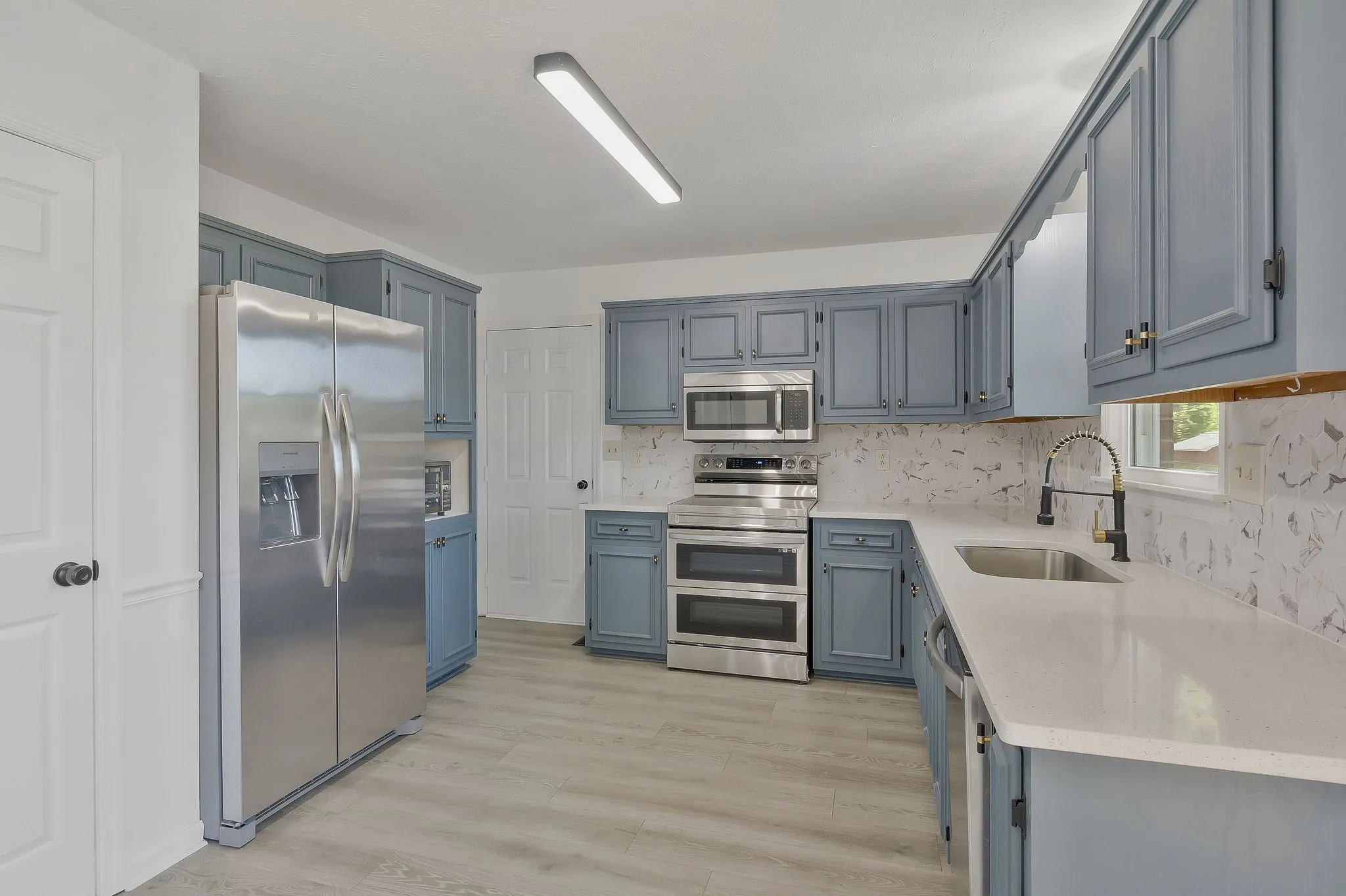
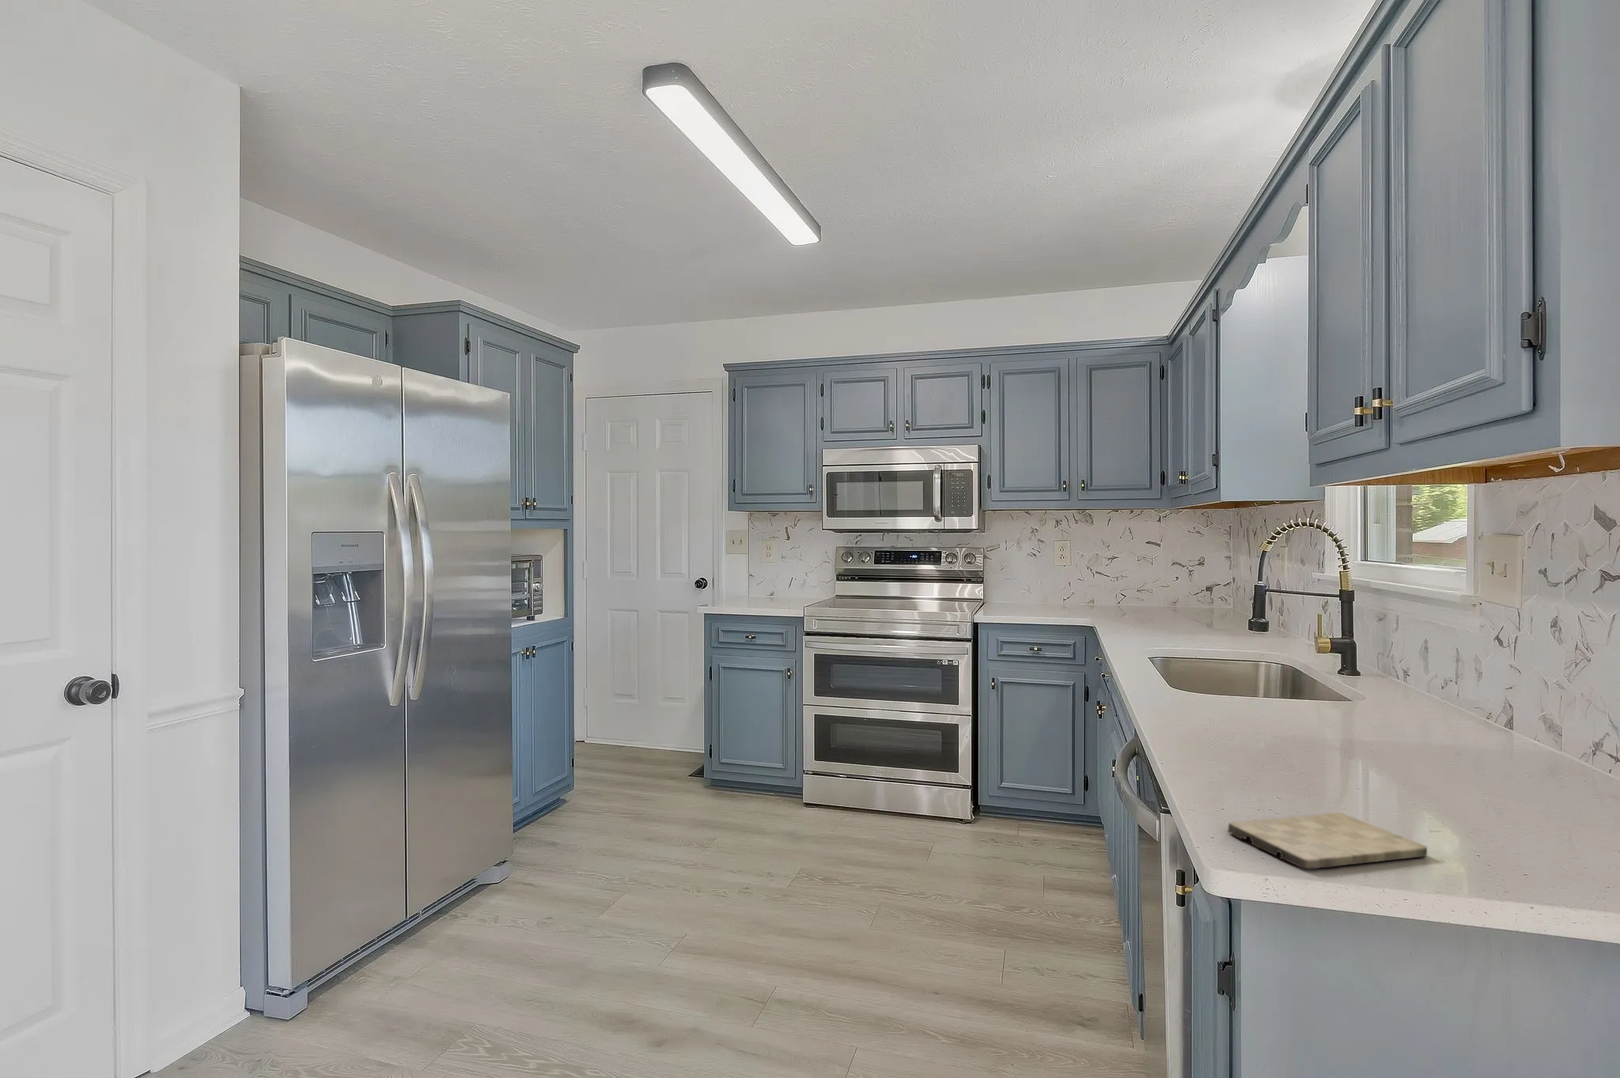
+ cutting board [1226,812,1427,870]
